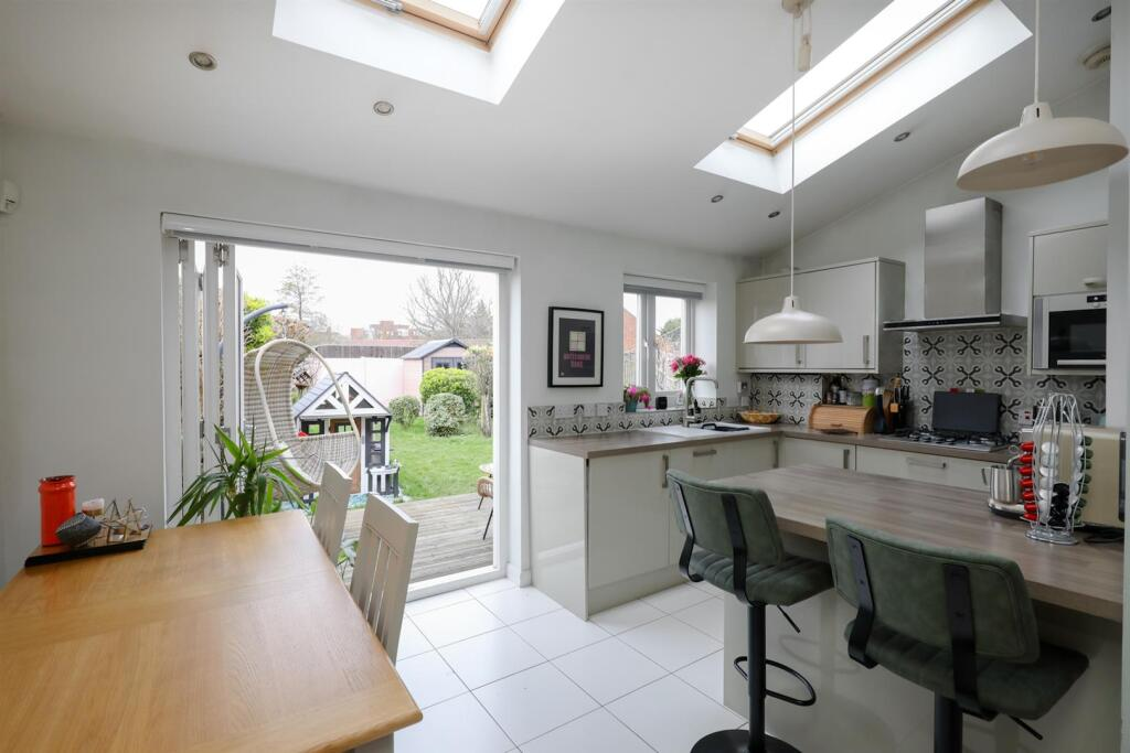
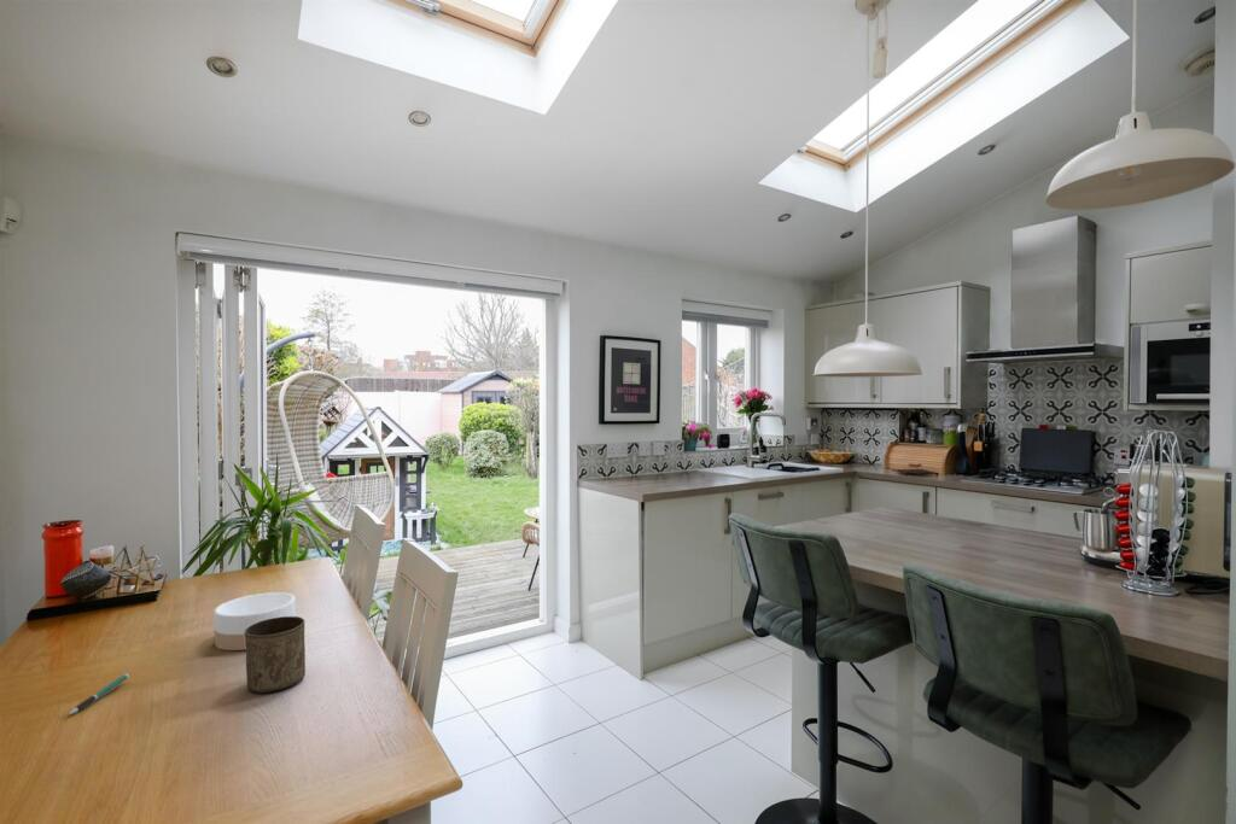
+ bowl [214,591,297,651]
+ cup [244,615,307,694]
+ pen [68,672,132,717]
